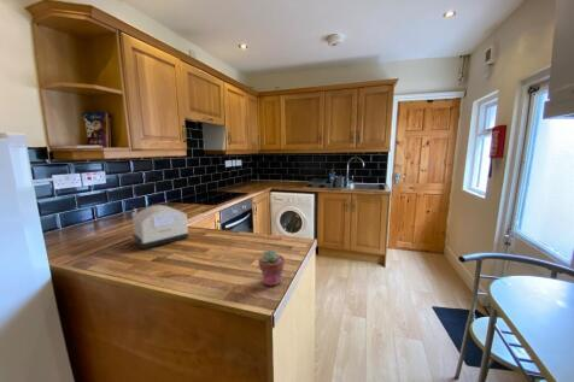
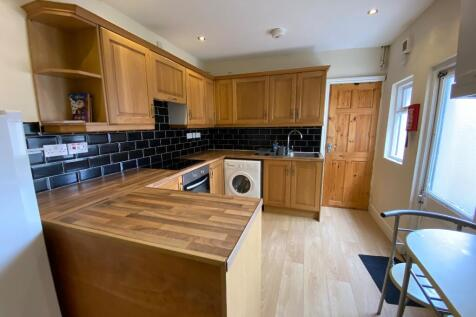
- toaster [130,204,189,249]
- potted succulent [257,248,286,287]
